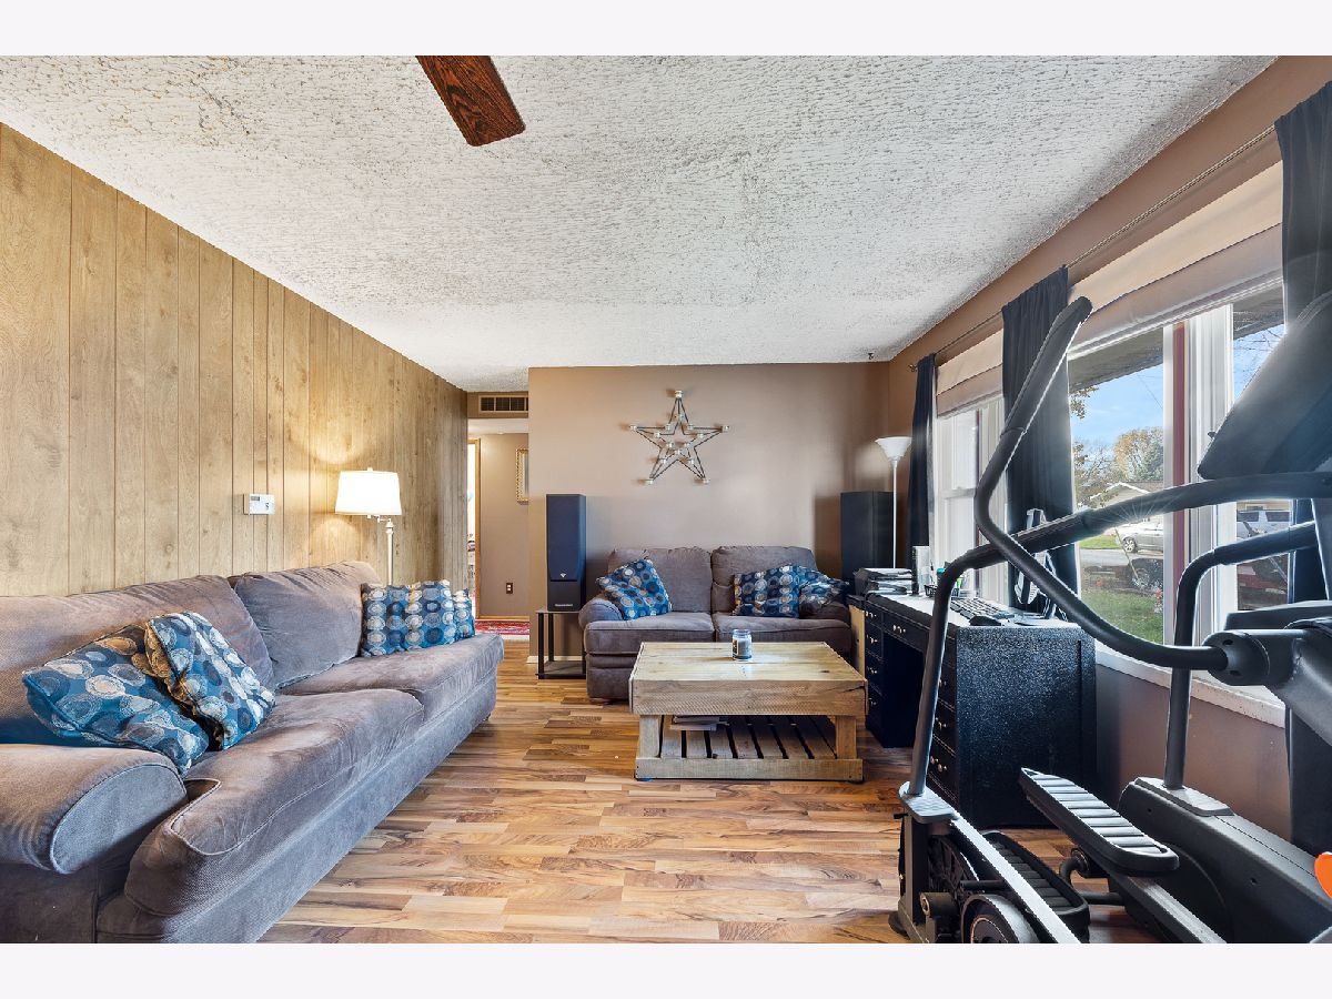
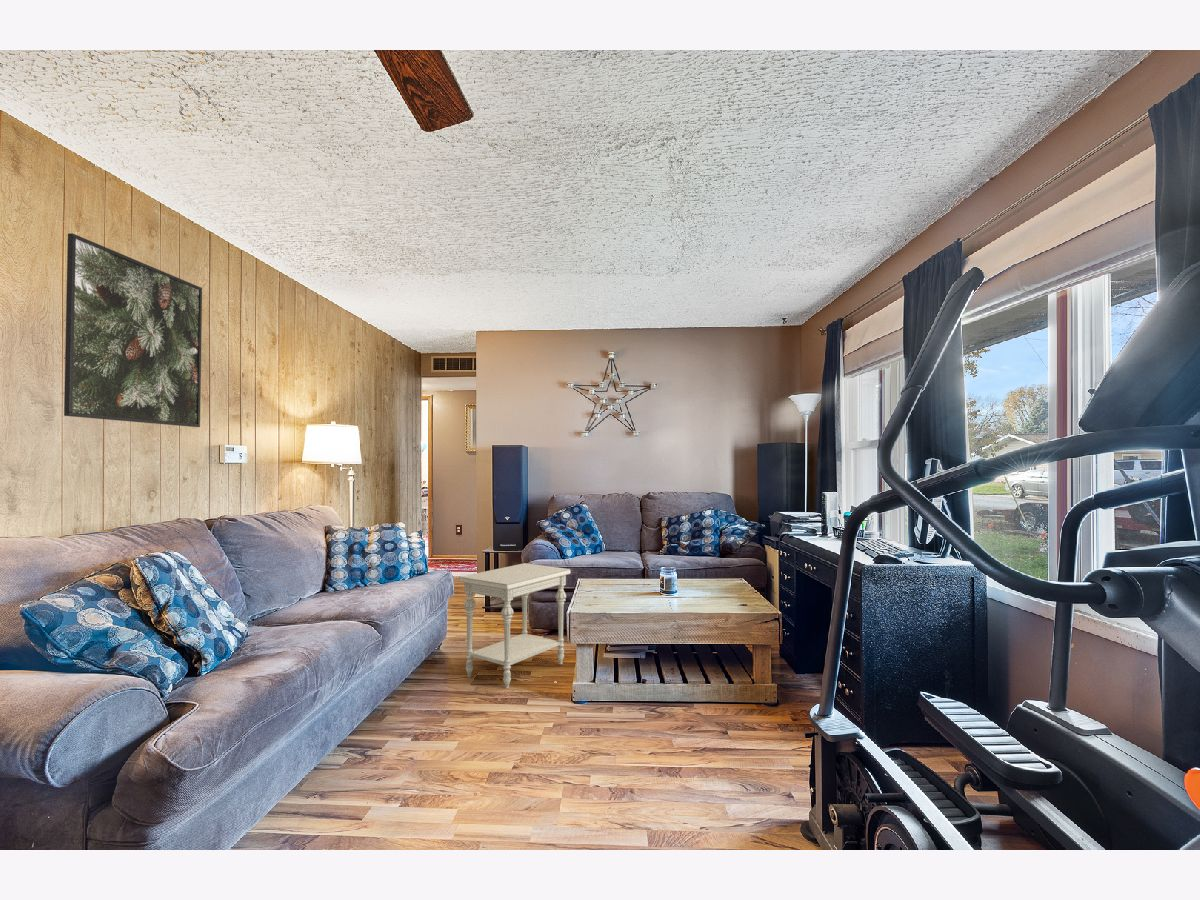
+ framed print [63,232,203,428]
+ side table [458,562,572,689]
